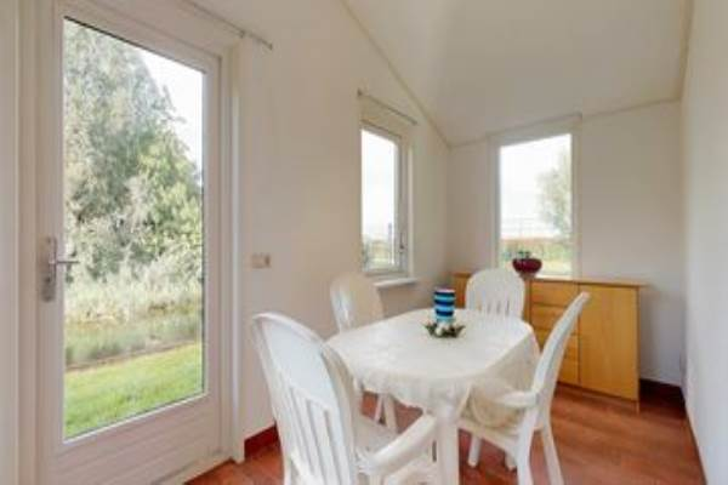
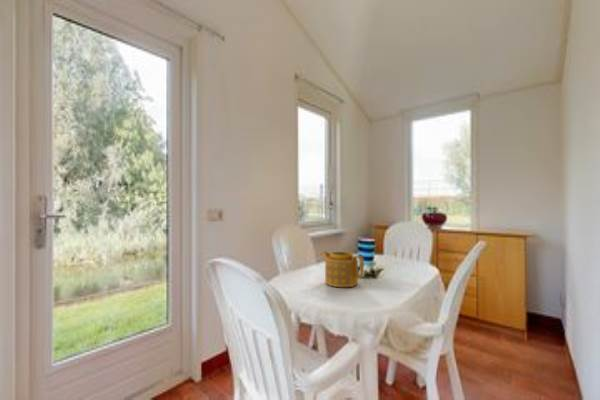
+ teapot [319,250,365,288]
